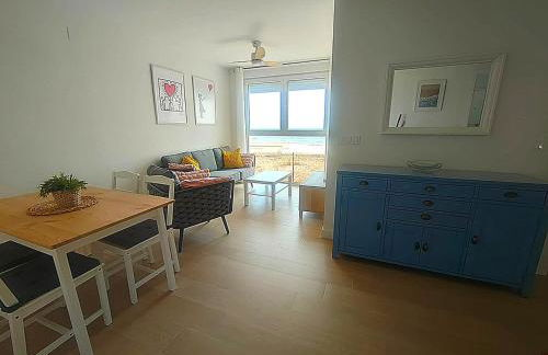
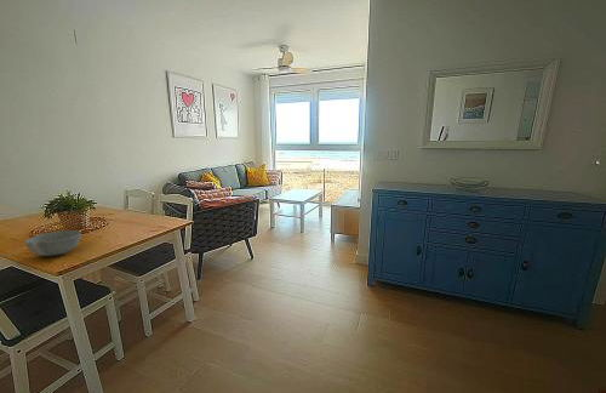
+ bowl [24,229,82,257]
